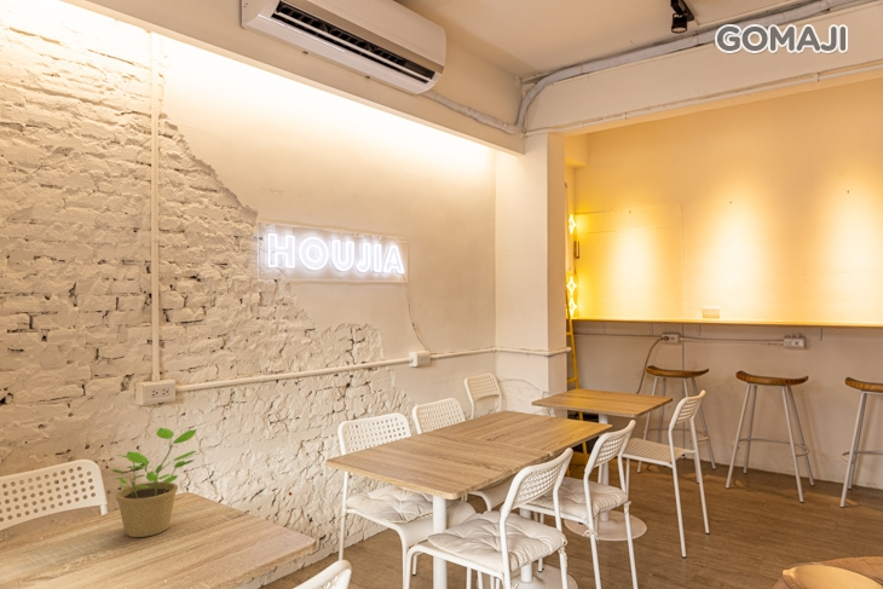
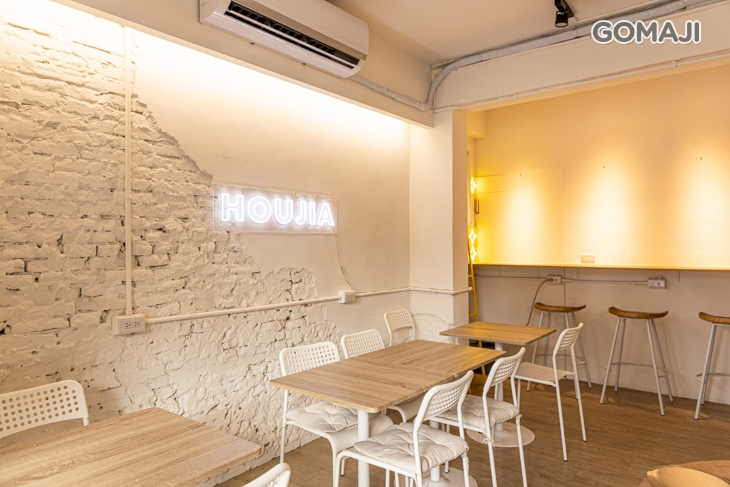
- potted plant [109,427,198,538]
